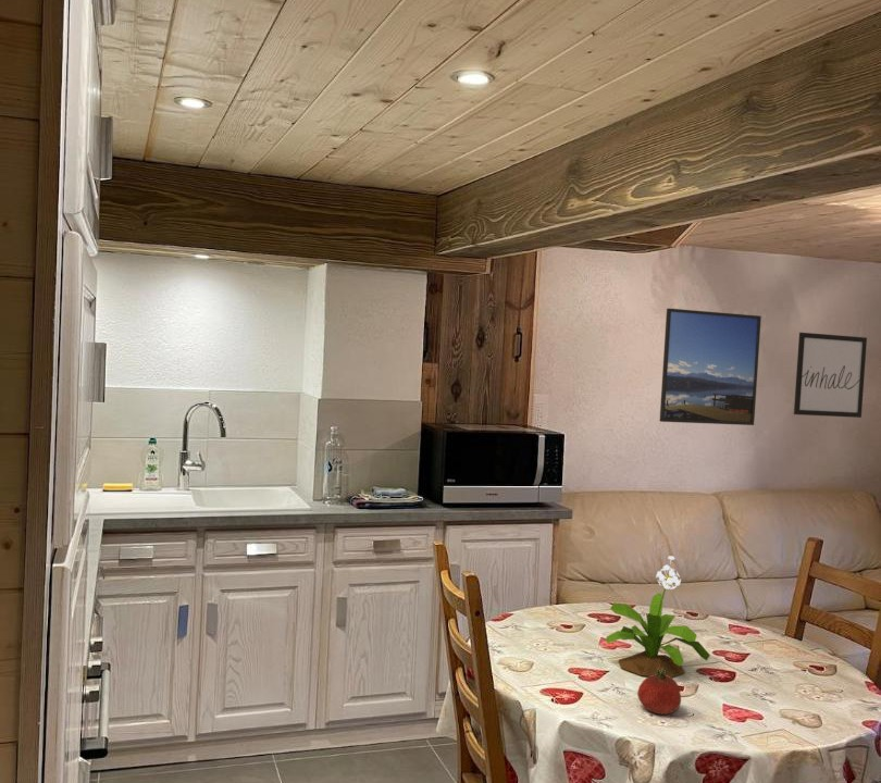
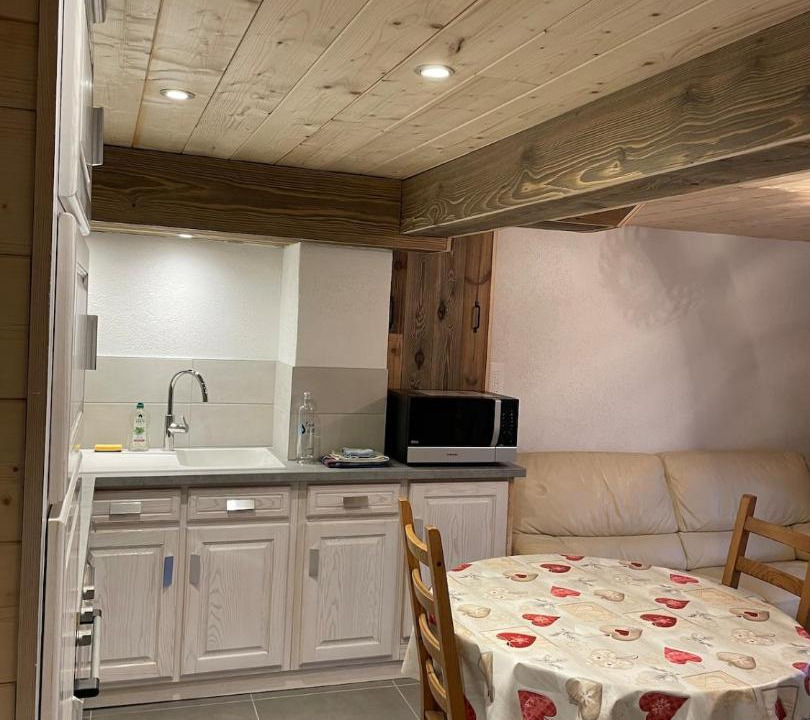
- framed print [659,308,762,426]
- wall art [793,332,868,419]
- fruit [636,668,682,716]
- potted flower [605,555,711,678]
